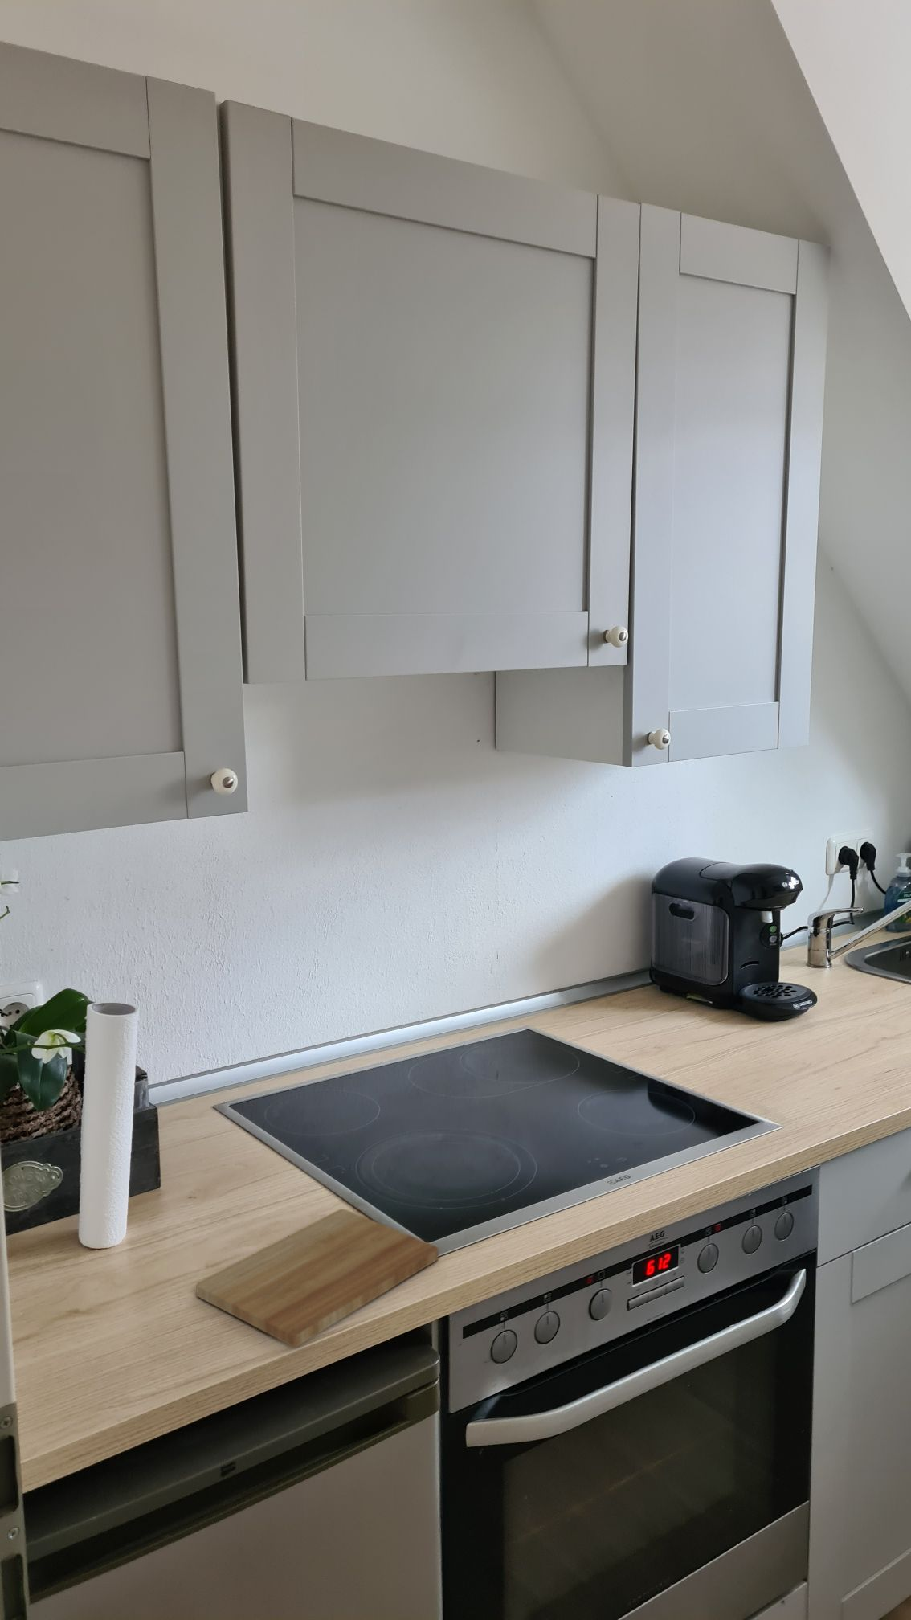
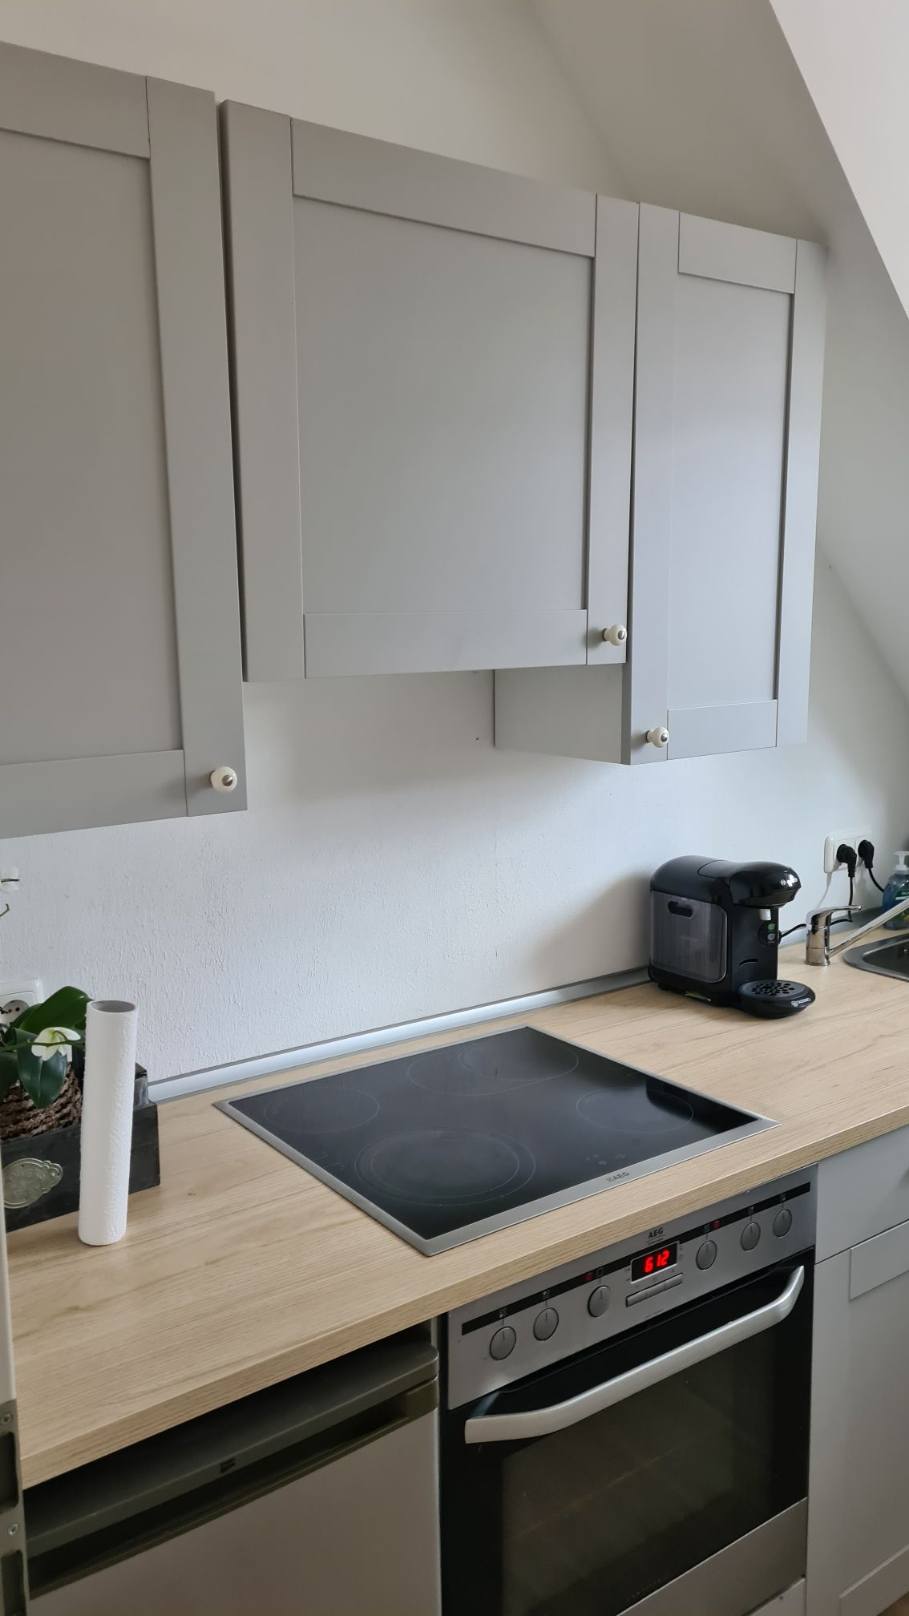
- cutting board [195,1207,439,1347]
